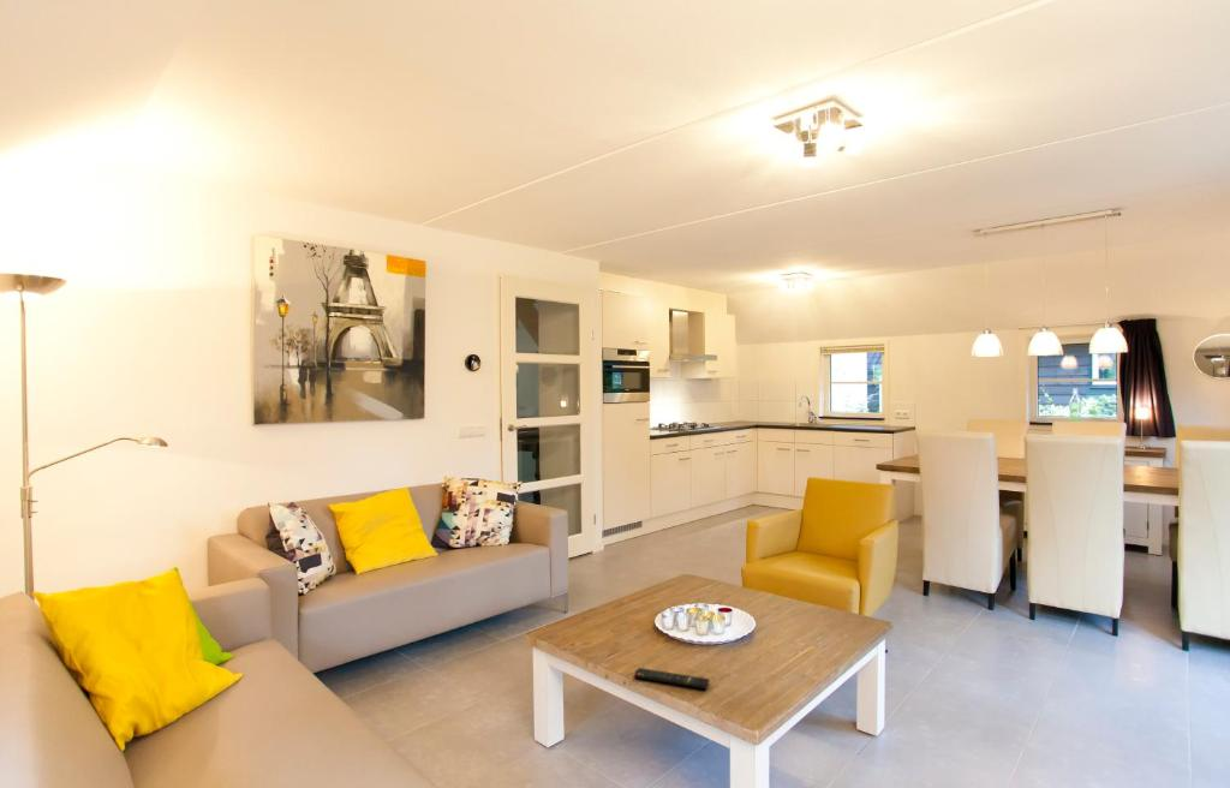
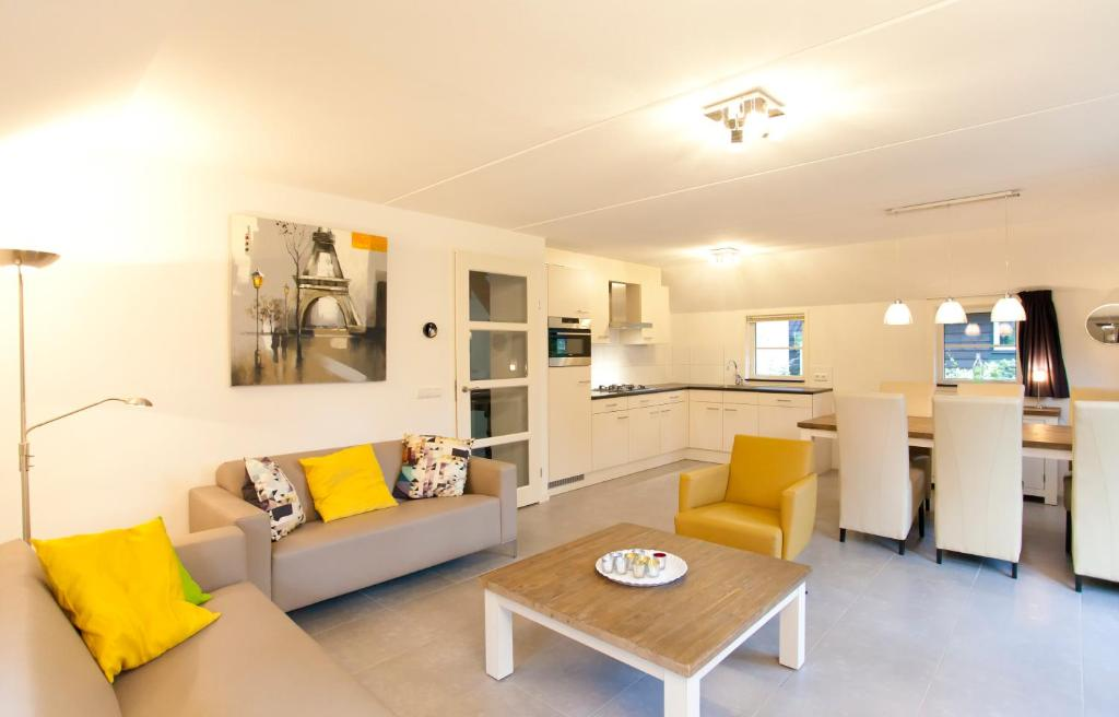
- remote control [633,667,710,690]
